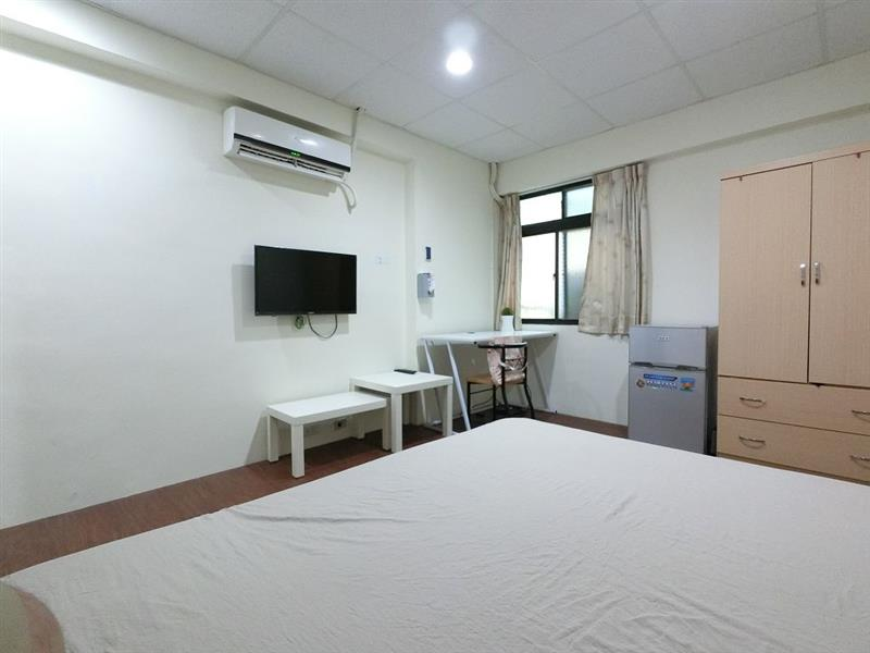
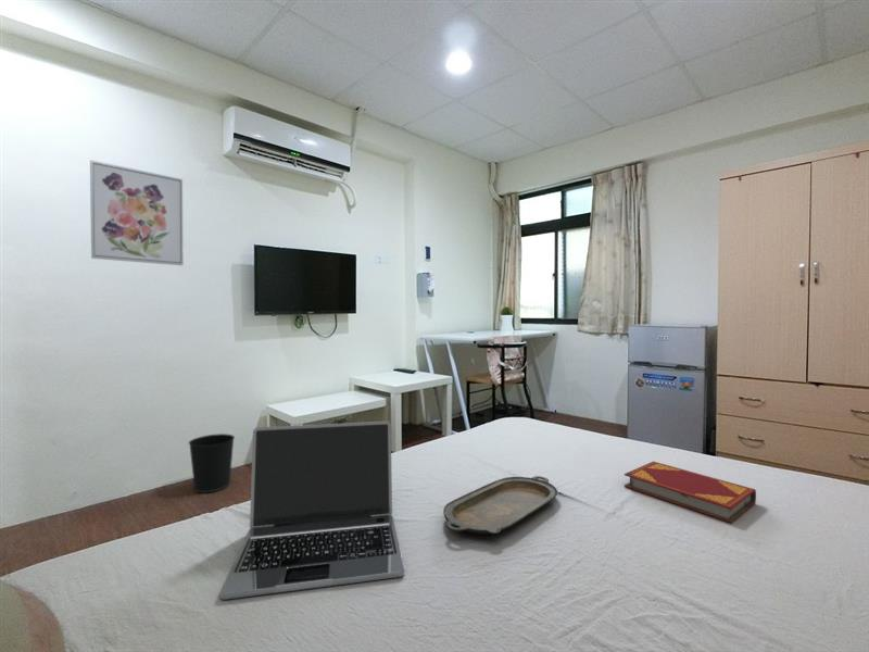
+ hardback book [624,461,757,524]
+ serving tray [442,475,558,536]
+ wastebasket [188,432,236,493]
+ wall art [89,159,185,266]
+ laptop [219,421,405,601]
